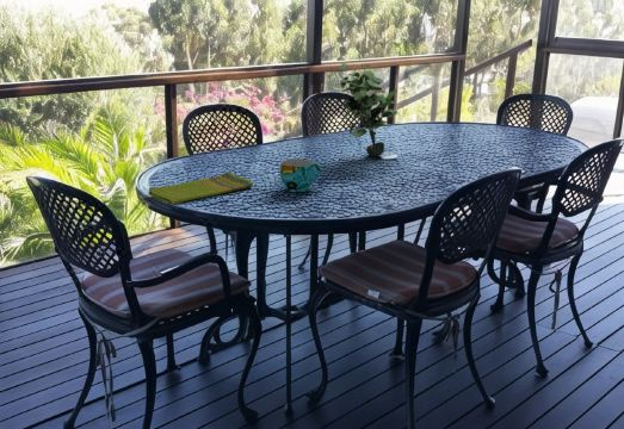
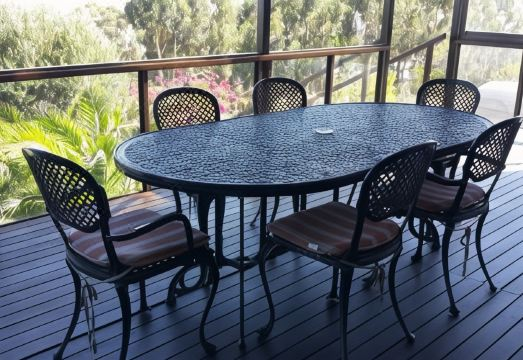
- cup [279,157,322,193]
- potted plant [339,62,399,157]
- dish towel [148,170,254,205]
